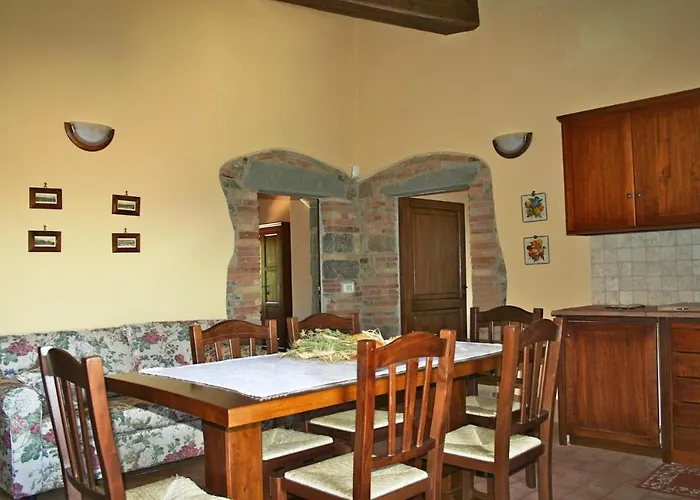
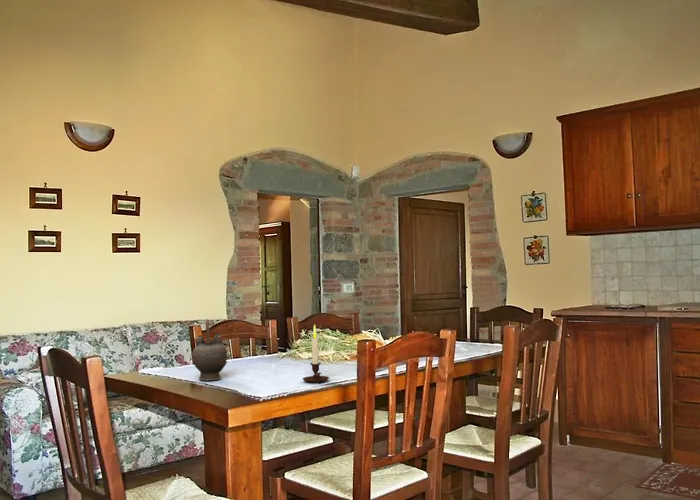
+ candle [302,324,330,383]
+ teapot [191,318,228,382]
